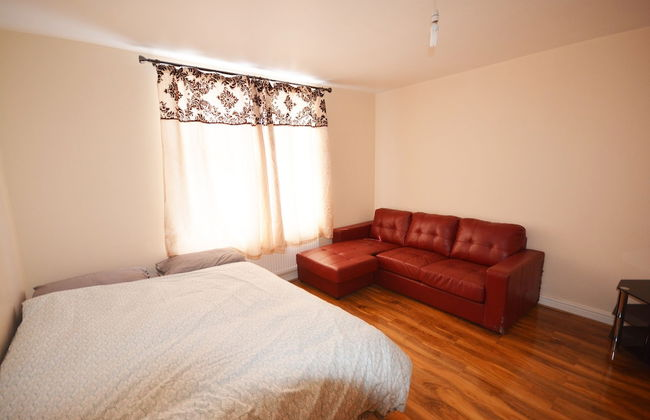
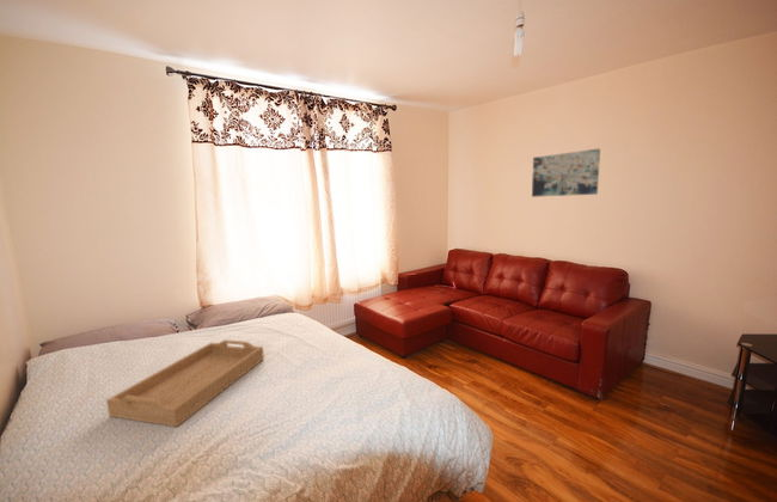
+ serving tray [105,338,265,428]
+ wall art [531,147,601,198]
